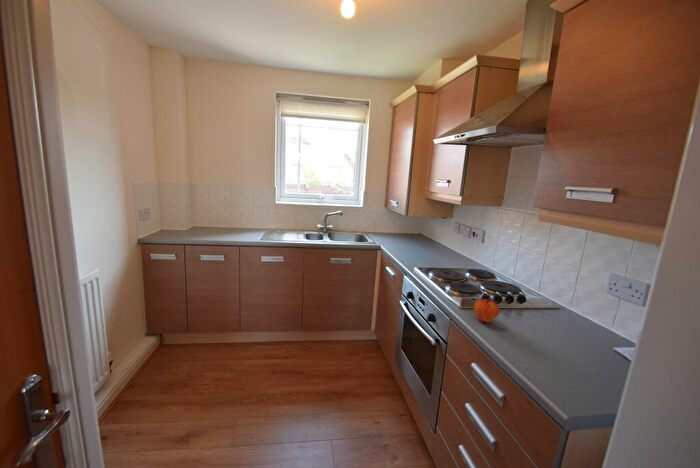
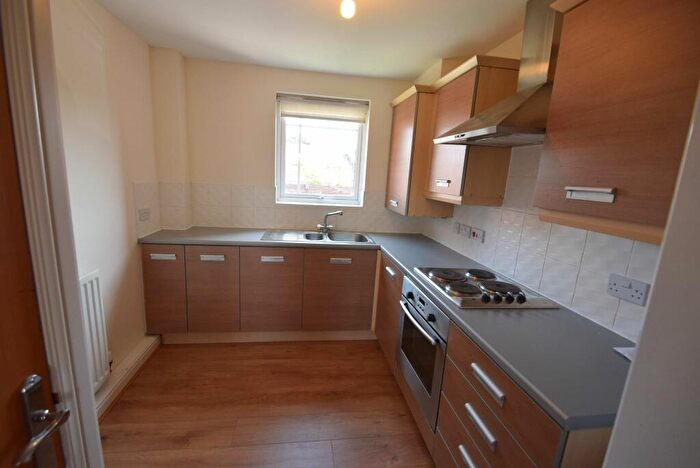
- fruit [473,297,500,324]
